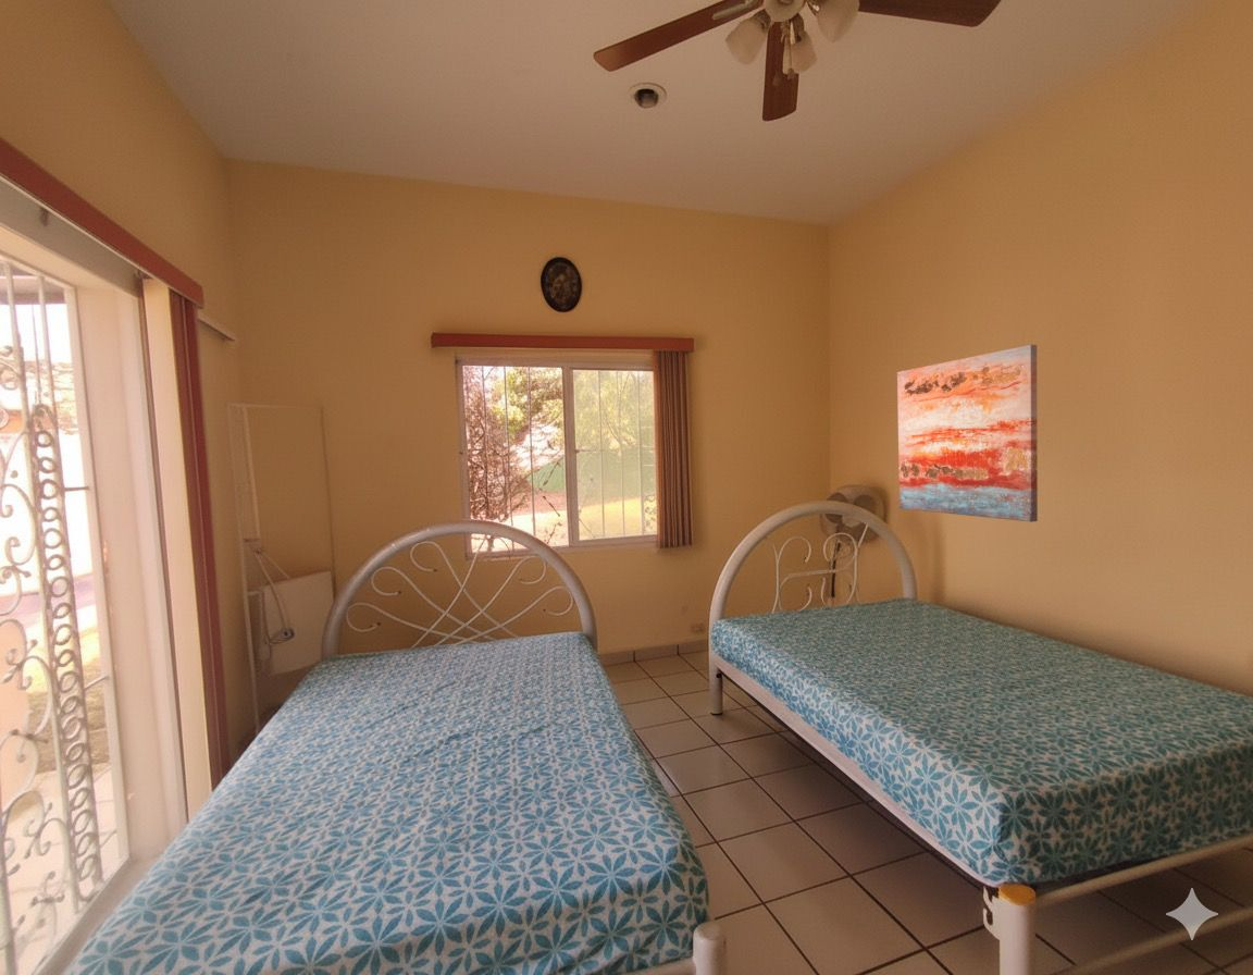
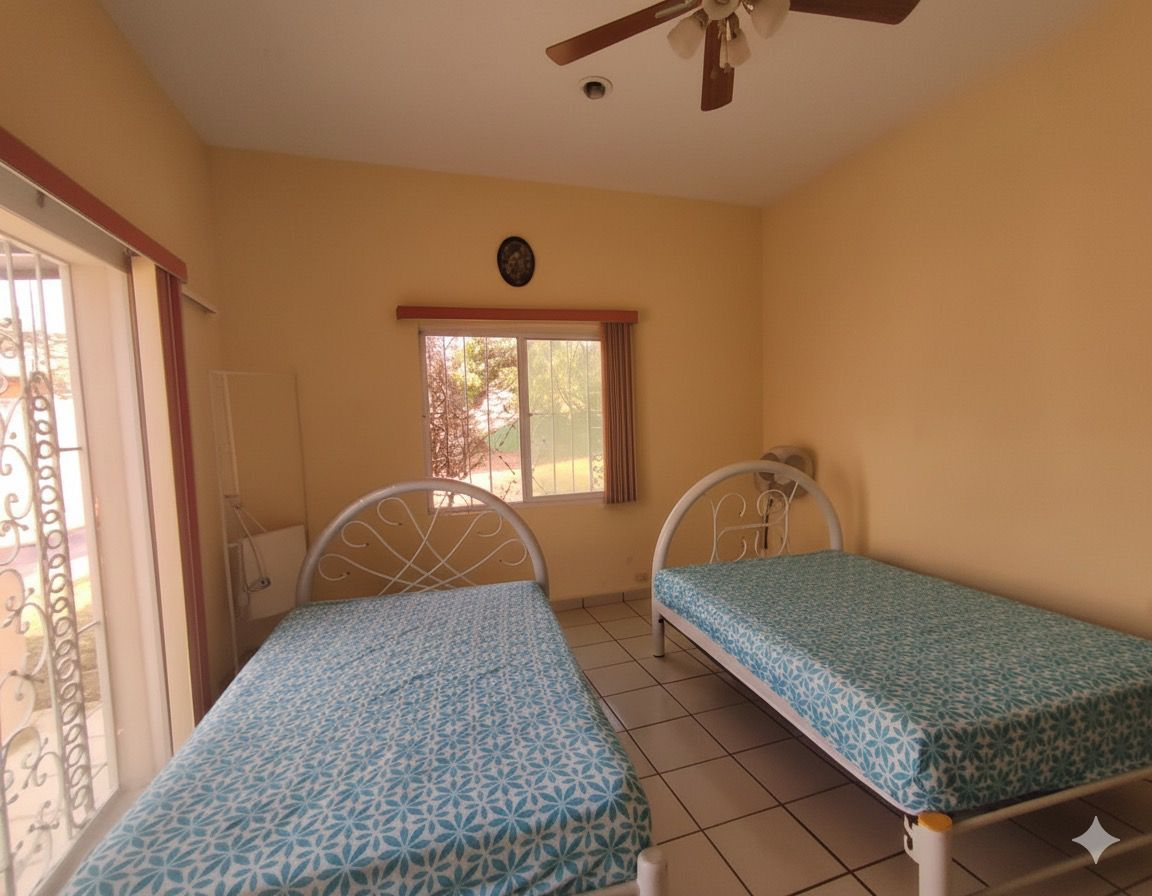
- wall art [896,344,1039,523]
